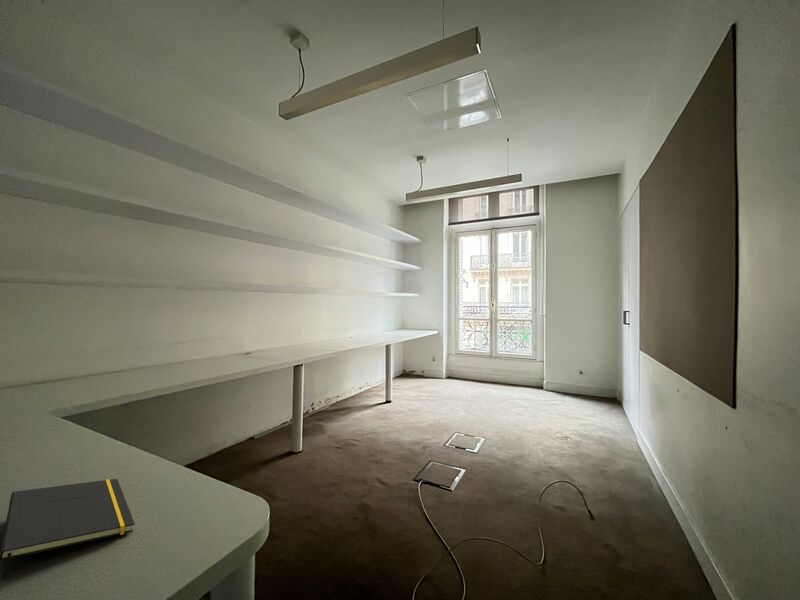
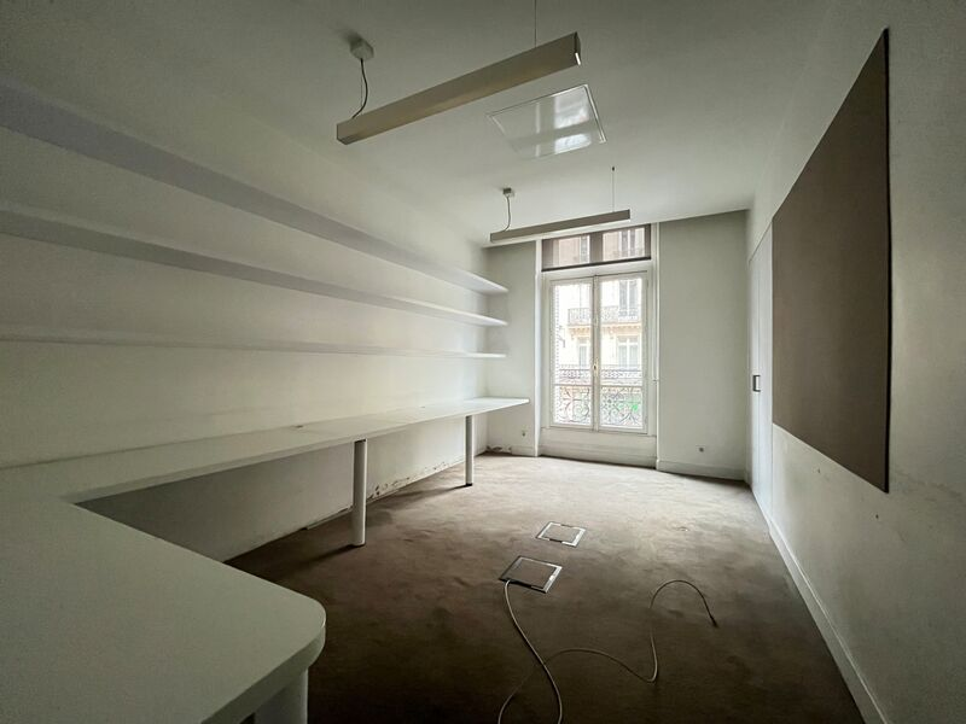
- notepad [0,478,136,581]
